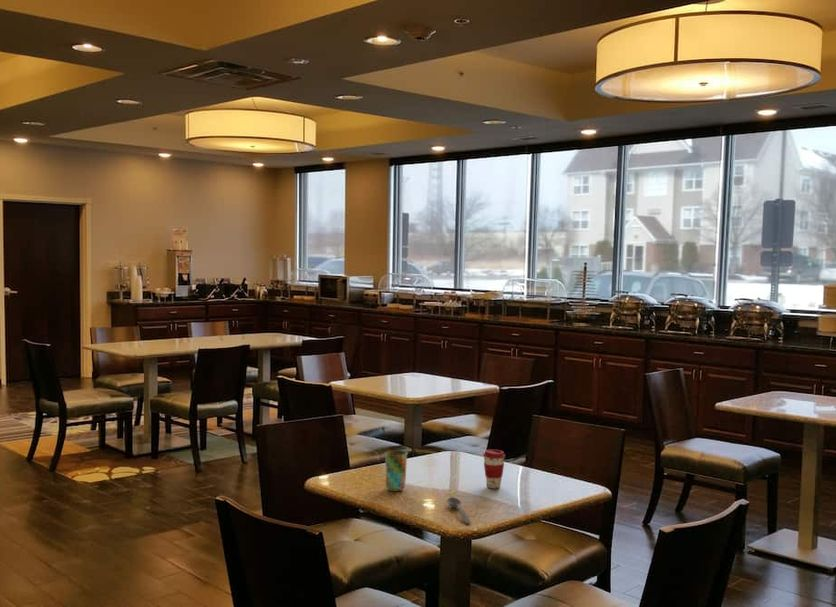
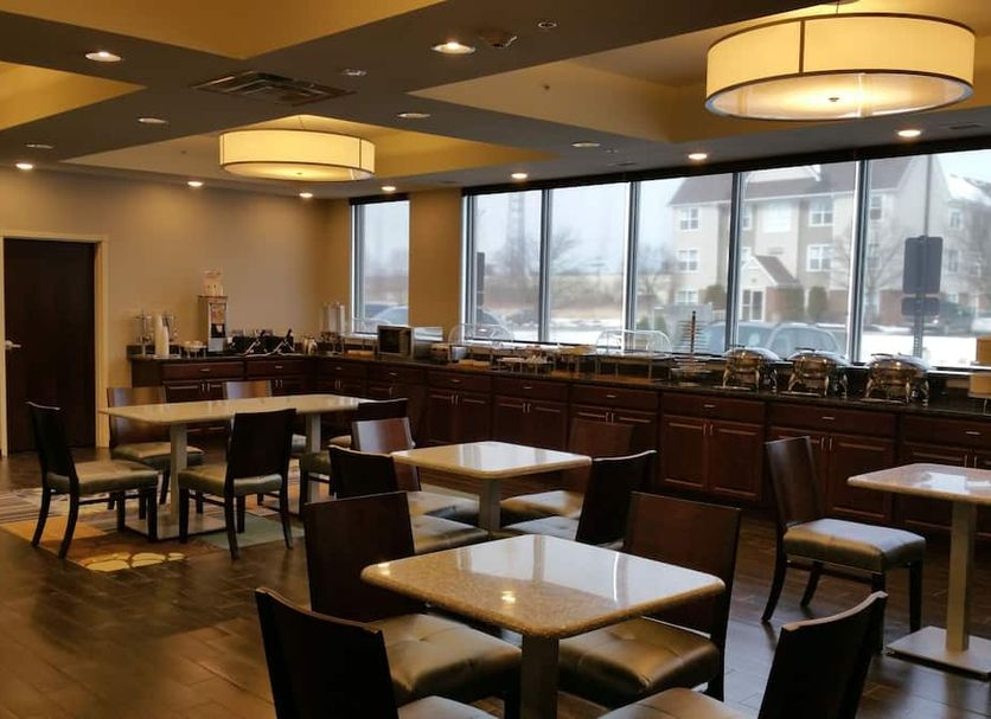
- coffee cup [482,448,506,489]
- cup [384,449,408,492]
- soupspoon [446,496,471,525]
